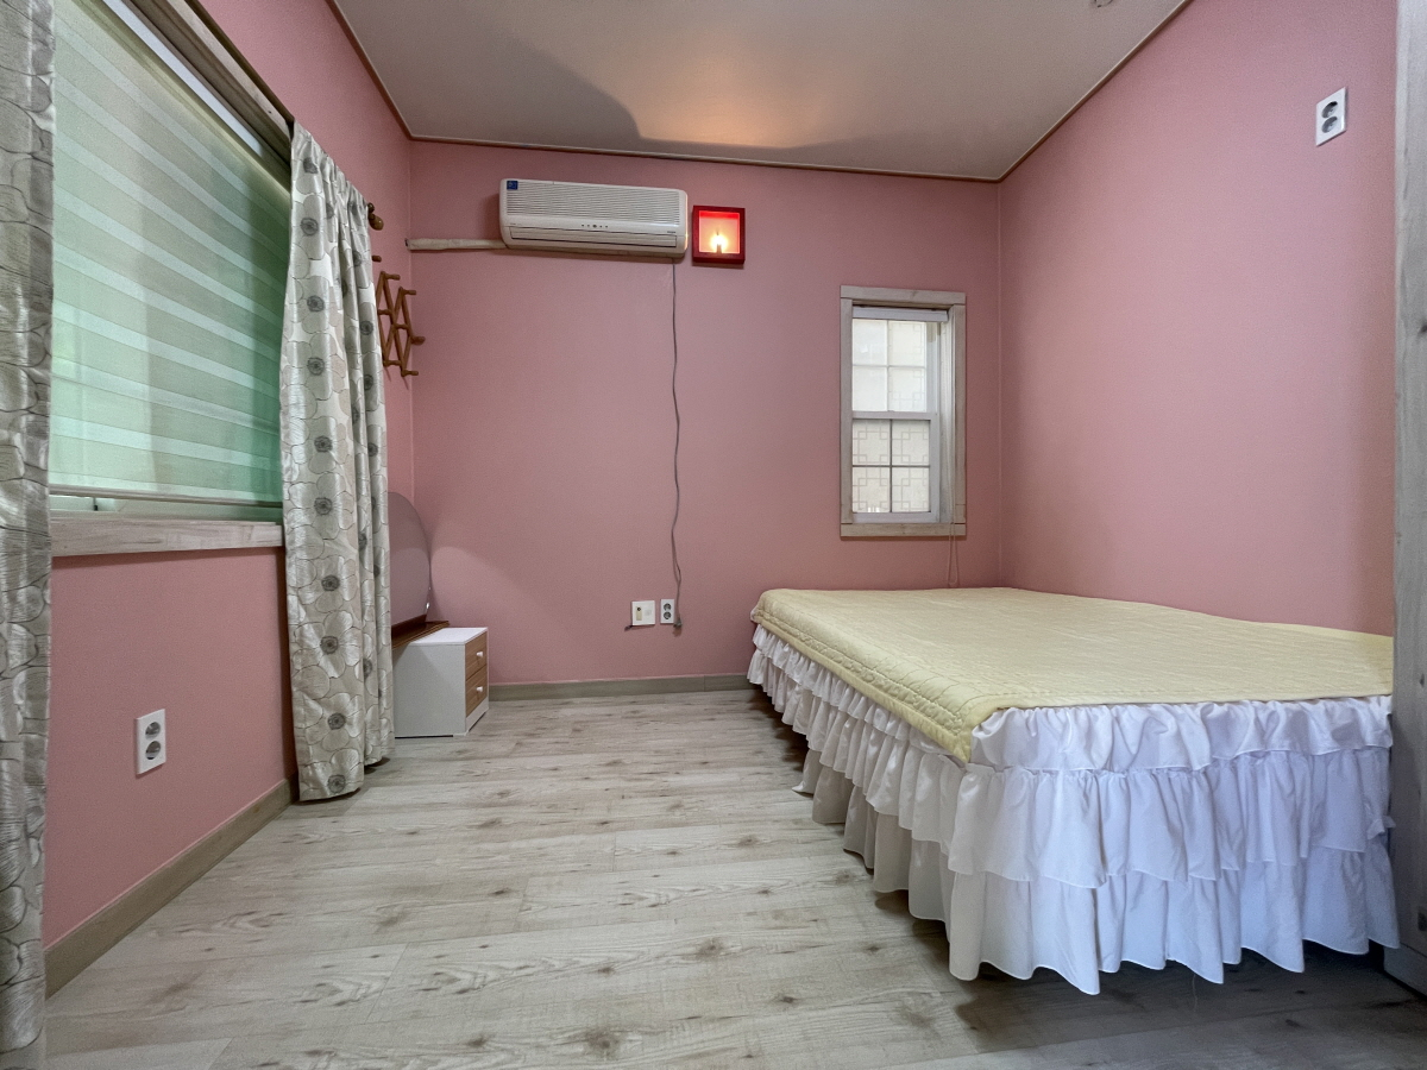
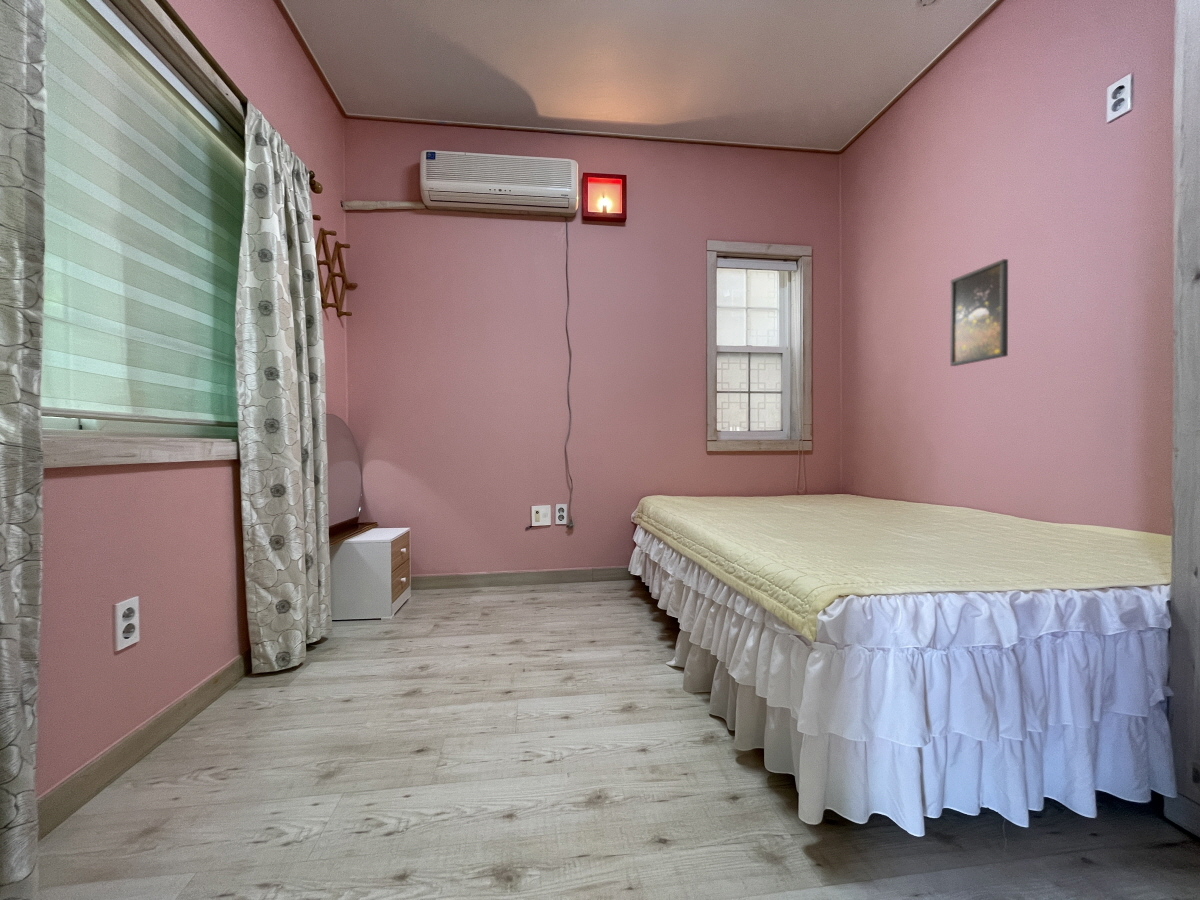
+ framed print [949,258,1009,367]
